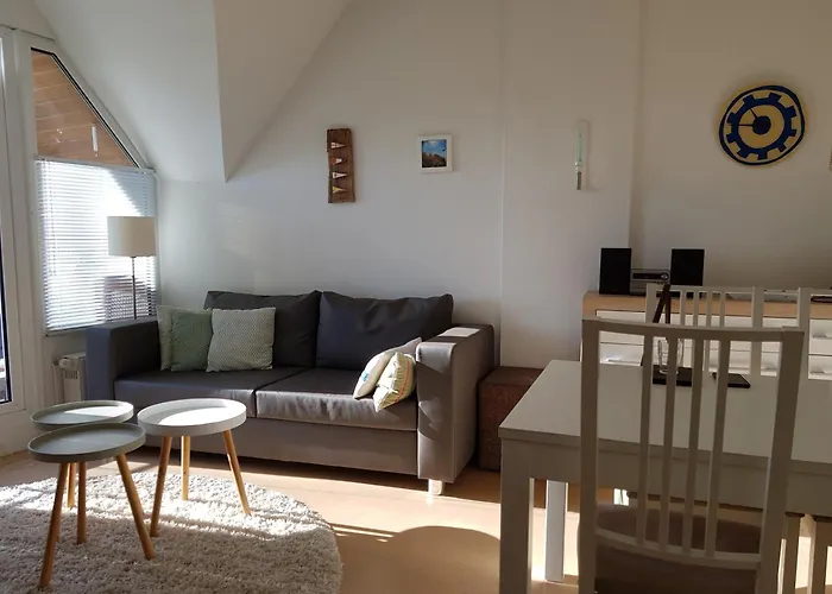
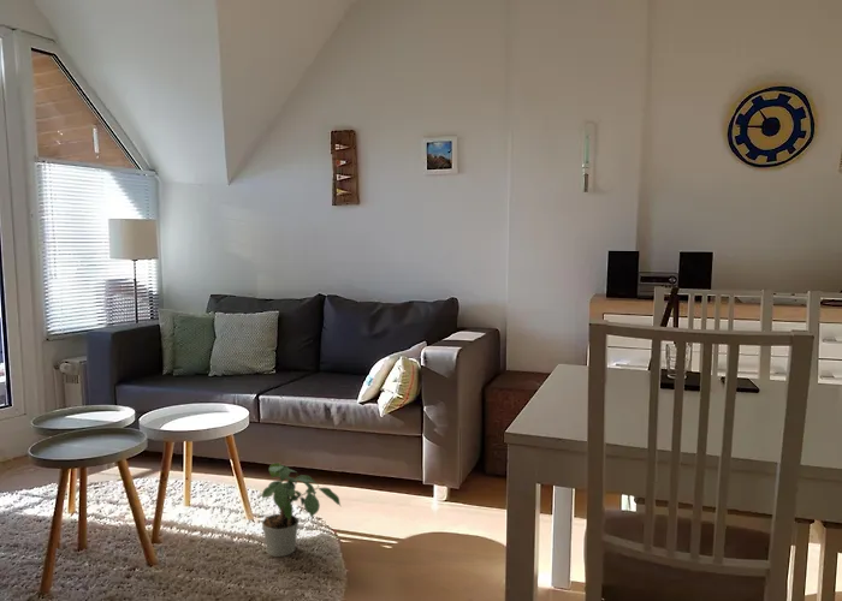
+ potted plant [261,462,342,558]
